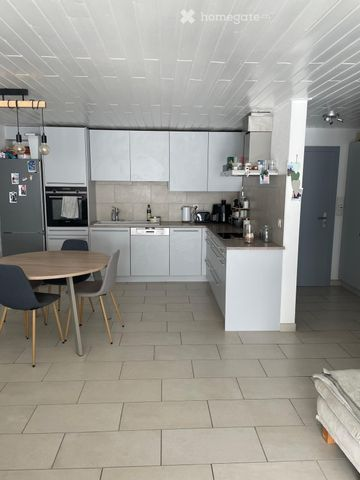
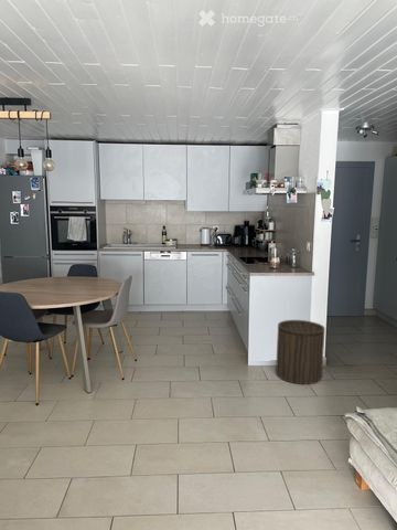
+ stool [275,319,326,385]
